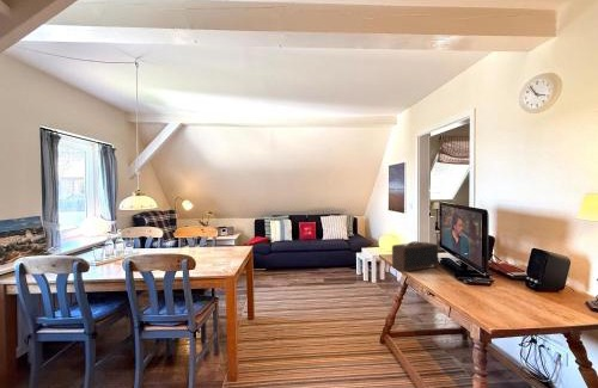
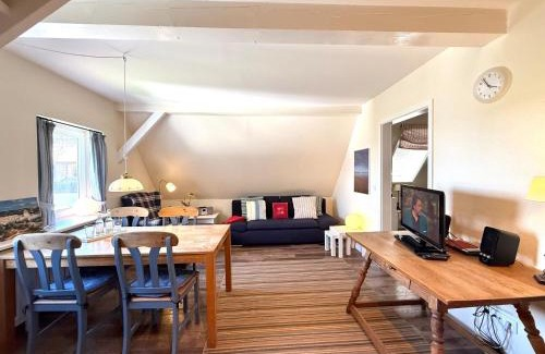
- speaker [391,240,439,272]
